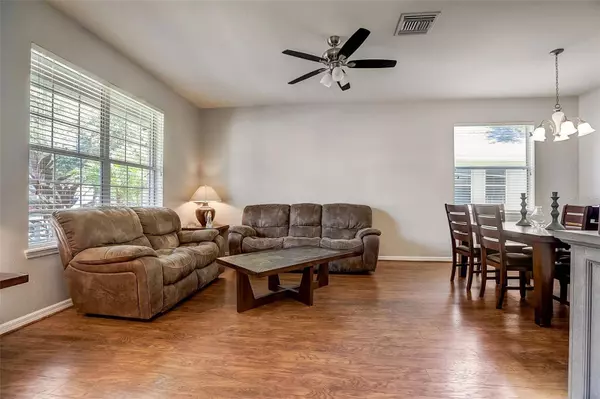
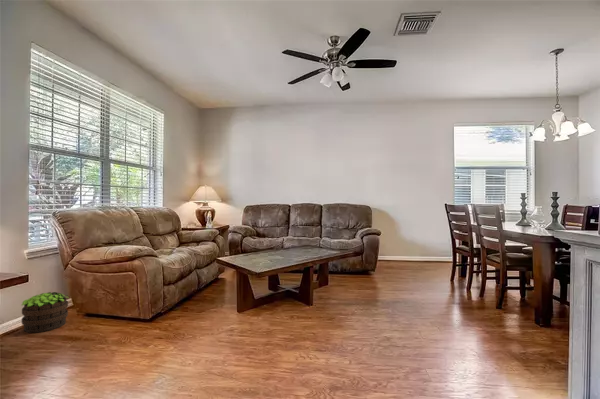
+ potted plant [20,291,69,334]
